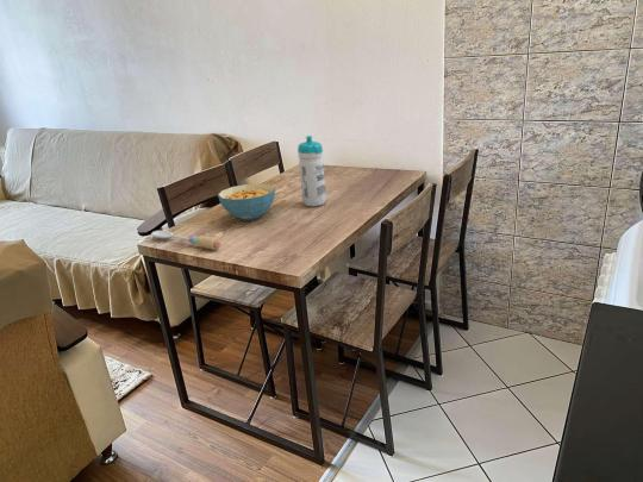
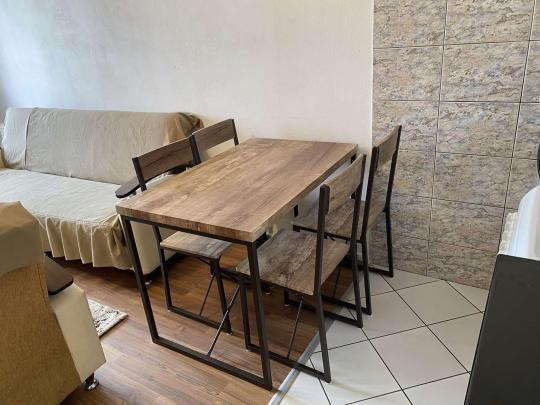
- spoon [150,230,221,251]
- water bottle [296,134,327,207]
- cereal bowl [217,182,276,221]
